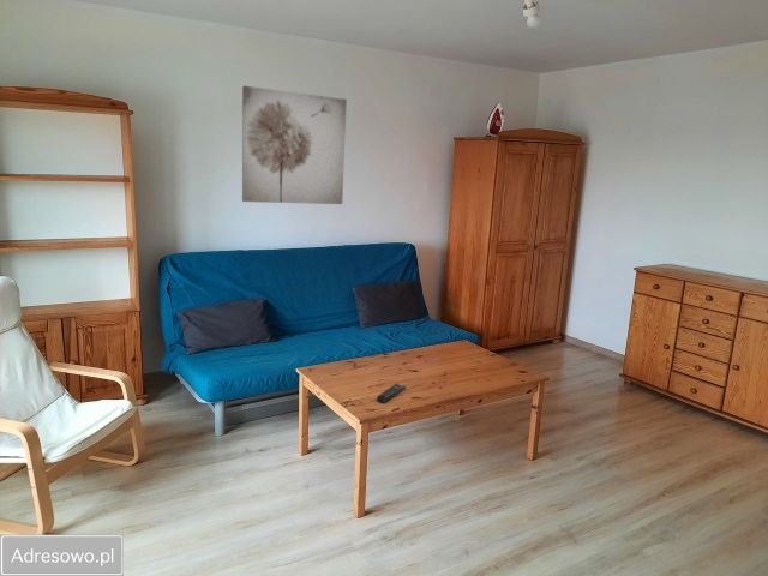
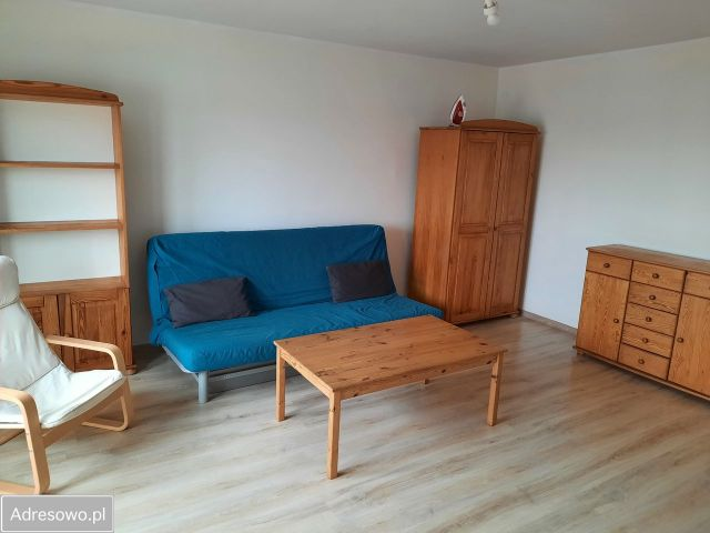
- wall art [241,85,348,205]
- remote control [376,383,407,404]
